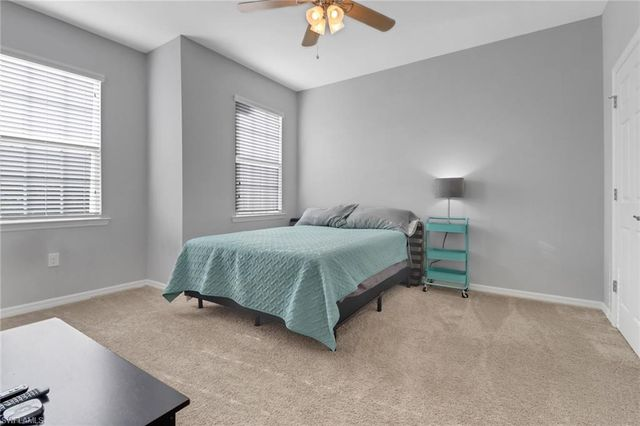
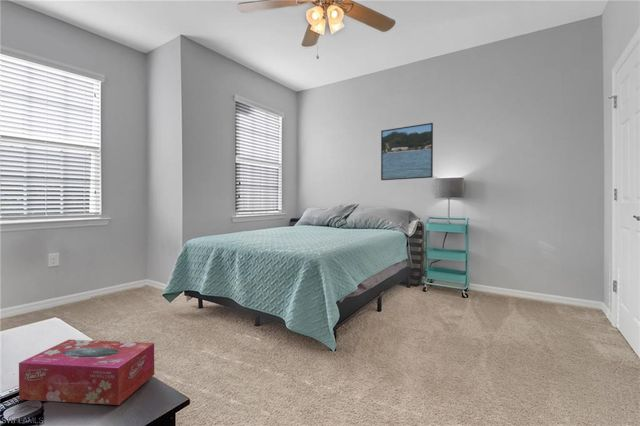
+ tissue box [18,339,155,406]
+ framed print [380,122,434,181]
